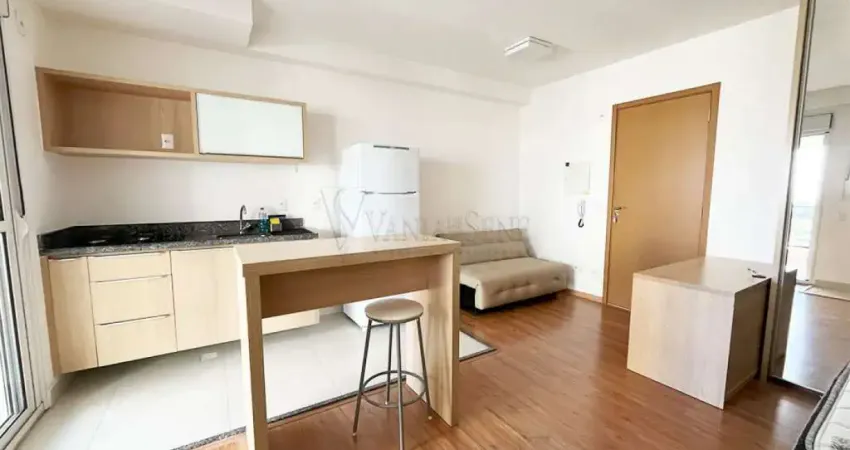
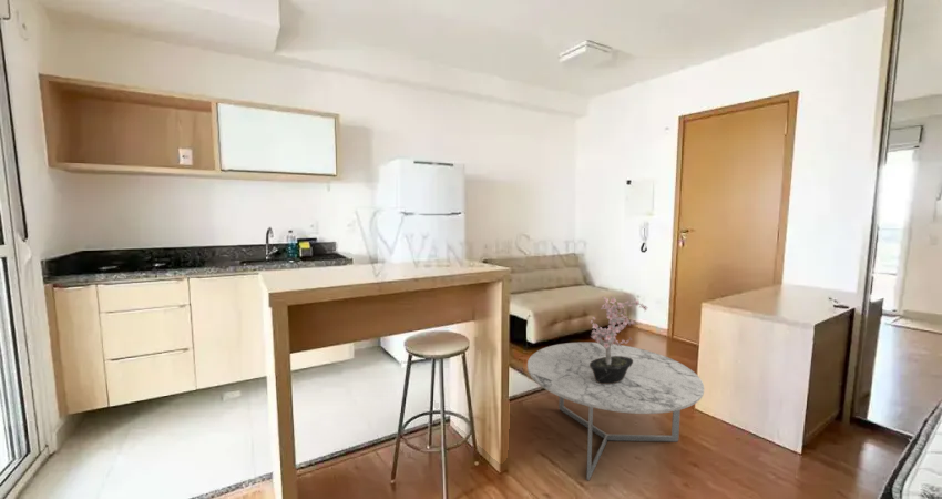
+ coffee table [526,342,705,481]
+ potted plant [590,295,648,384]
